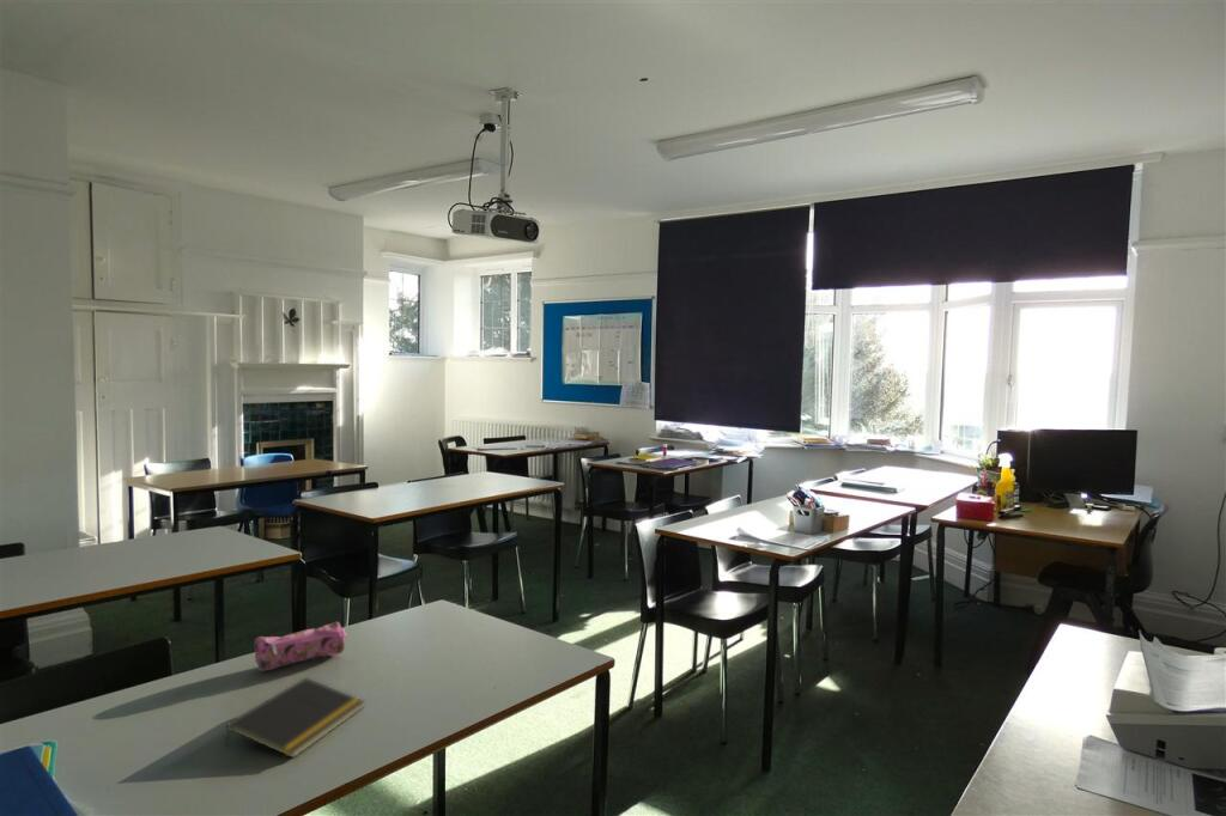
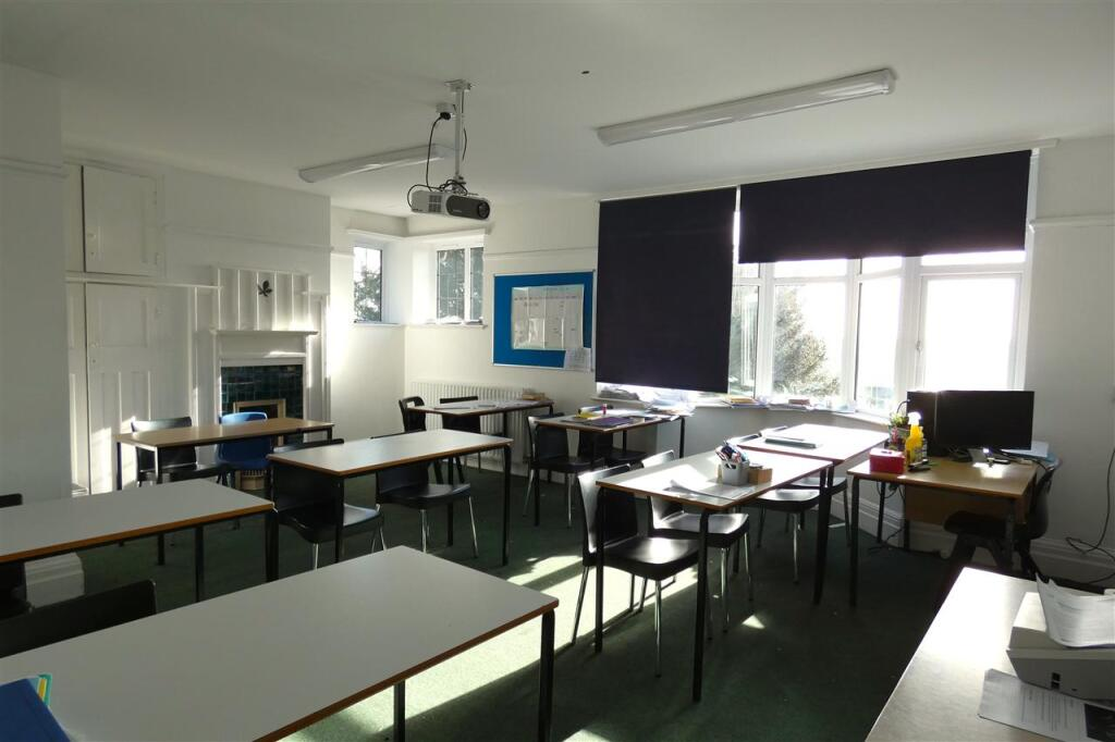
- notepad [224,676,366,759]
- pencil case [254,621,348,672]
